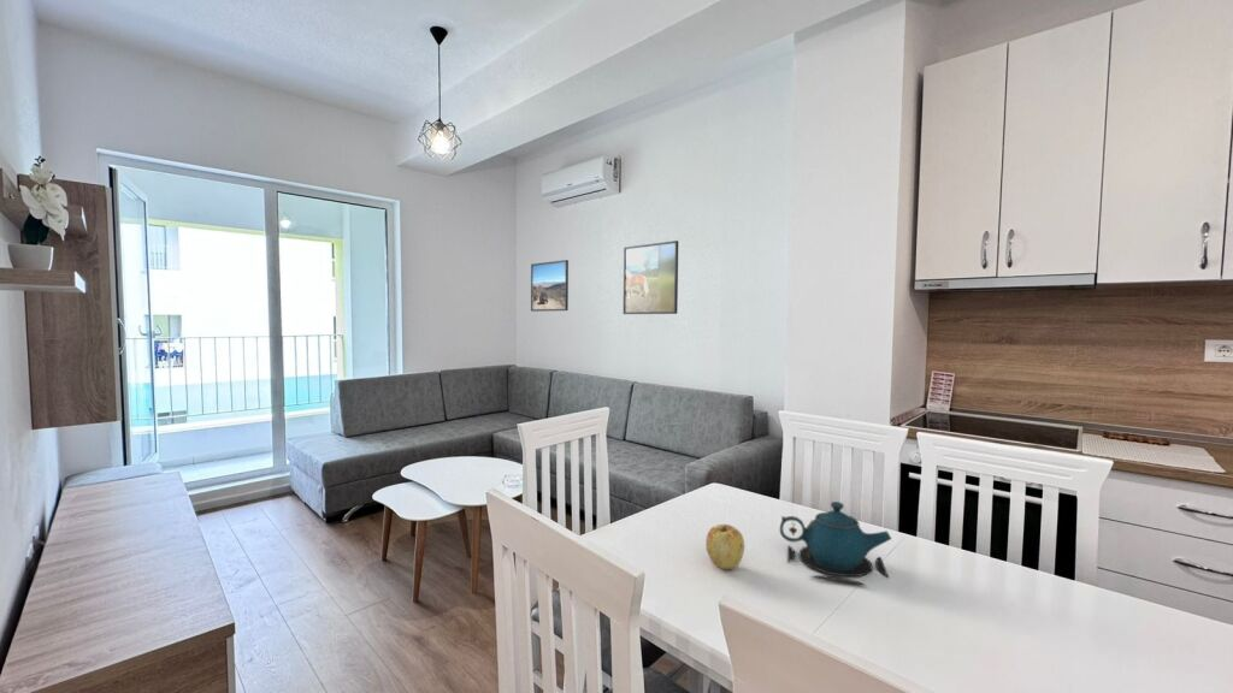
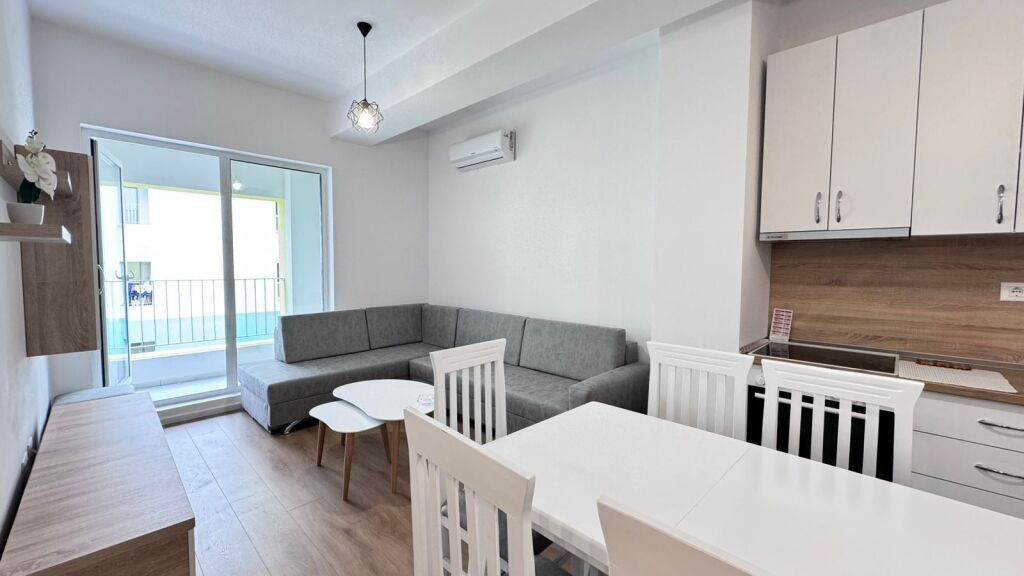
- apple [704,523,745,570]
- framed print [530,259,570,313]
- teapot [779,500,892,587]
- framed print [623,239,679,315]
